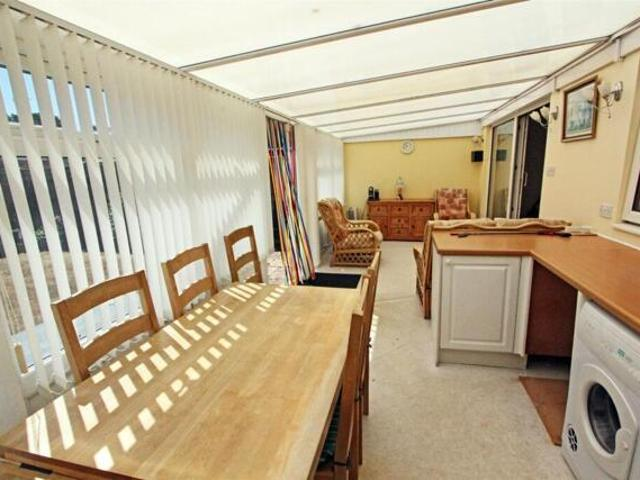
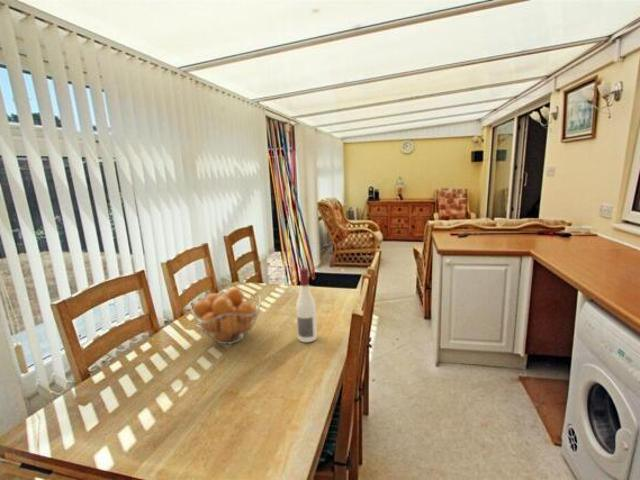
+ fruit basket [190,286,262,345]
+ alcohol [295,267,318,343]
